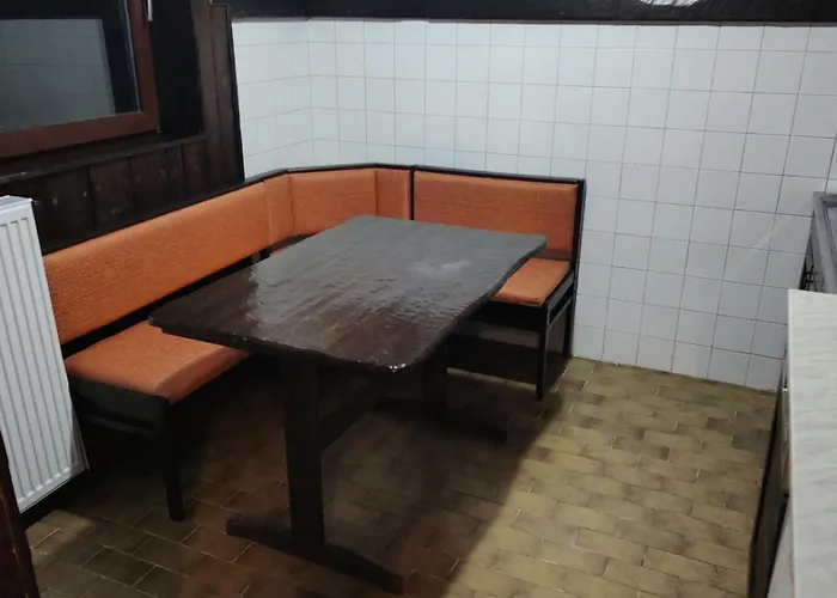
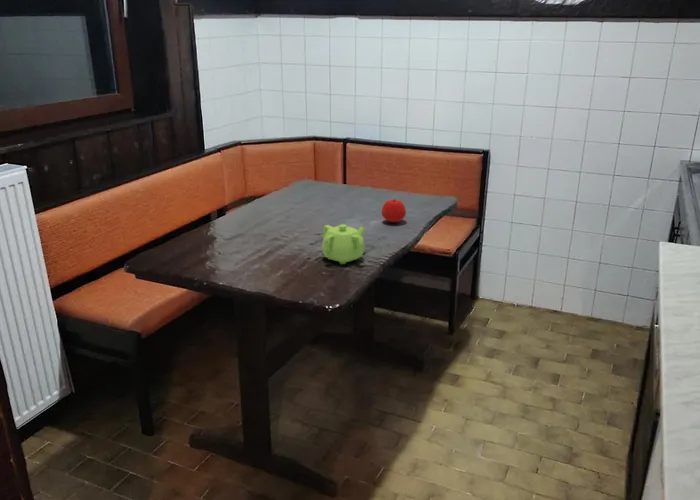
+ teapot [321,223,367,265]
+ apple [381,198,407,223]
